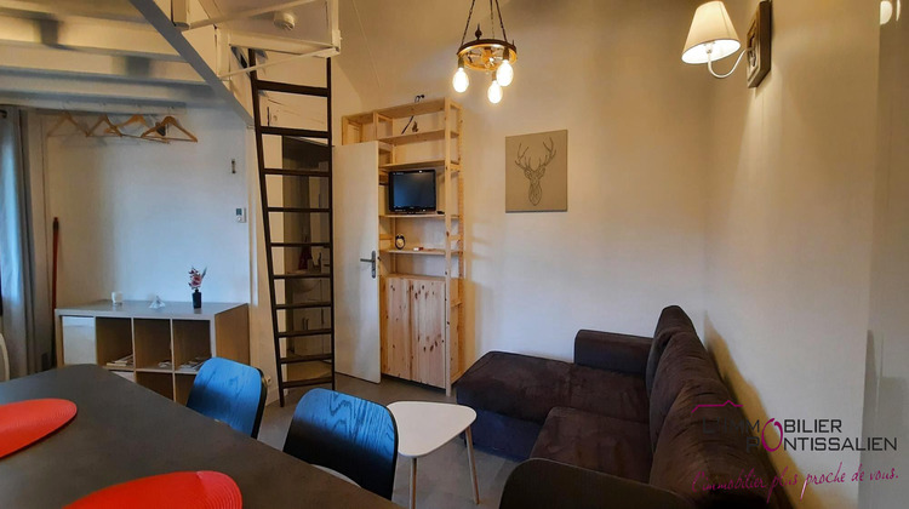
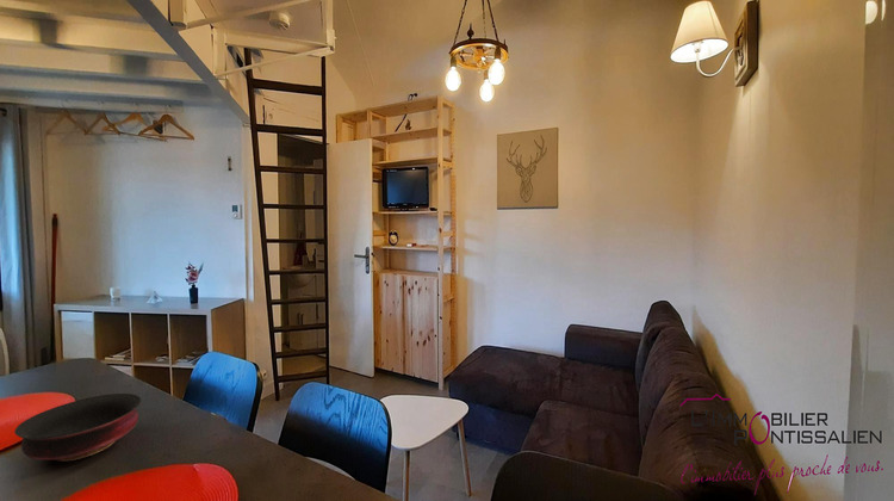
+ bowl [13,392,142,462]
